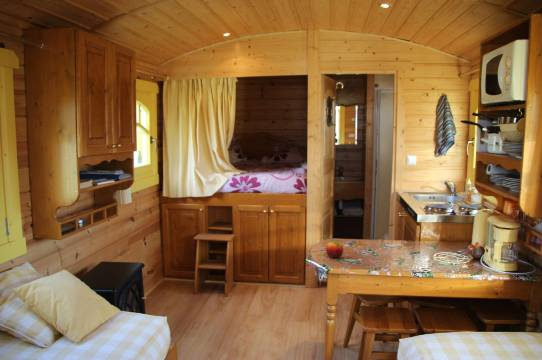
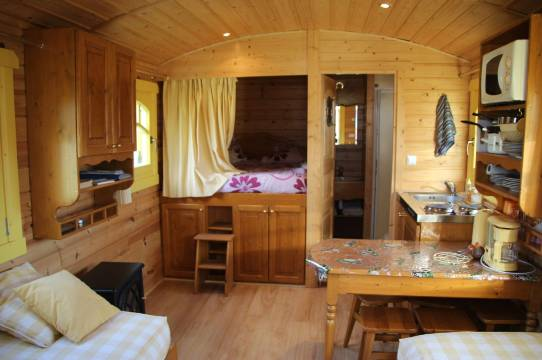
- fruit [325,240,344,259]
